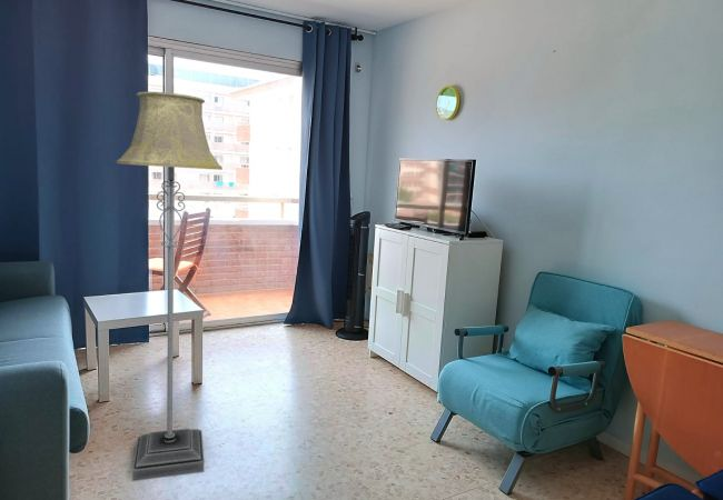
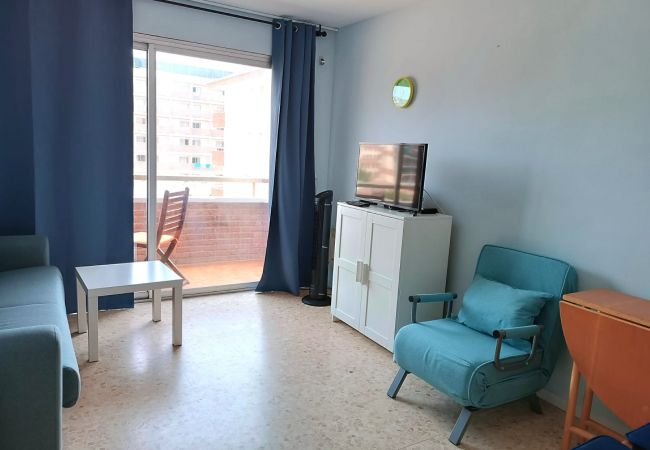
- floor lamp [116,91,224,482]
